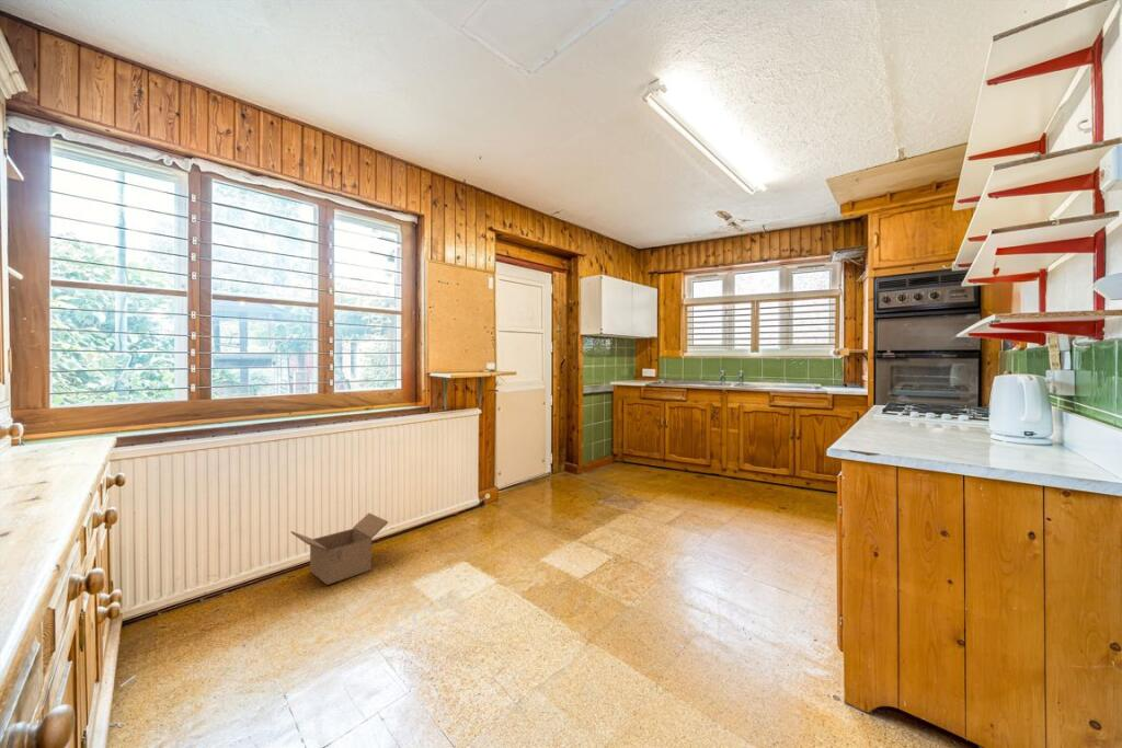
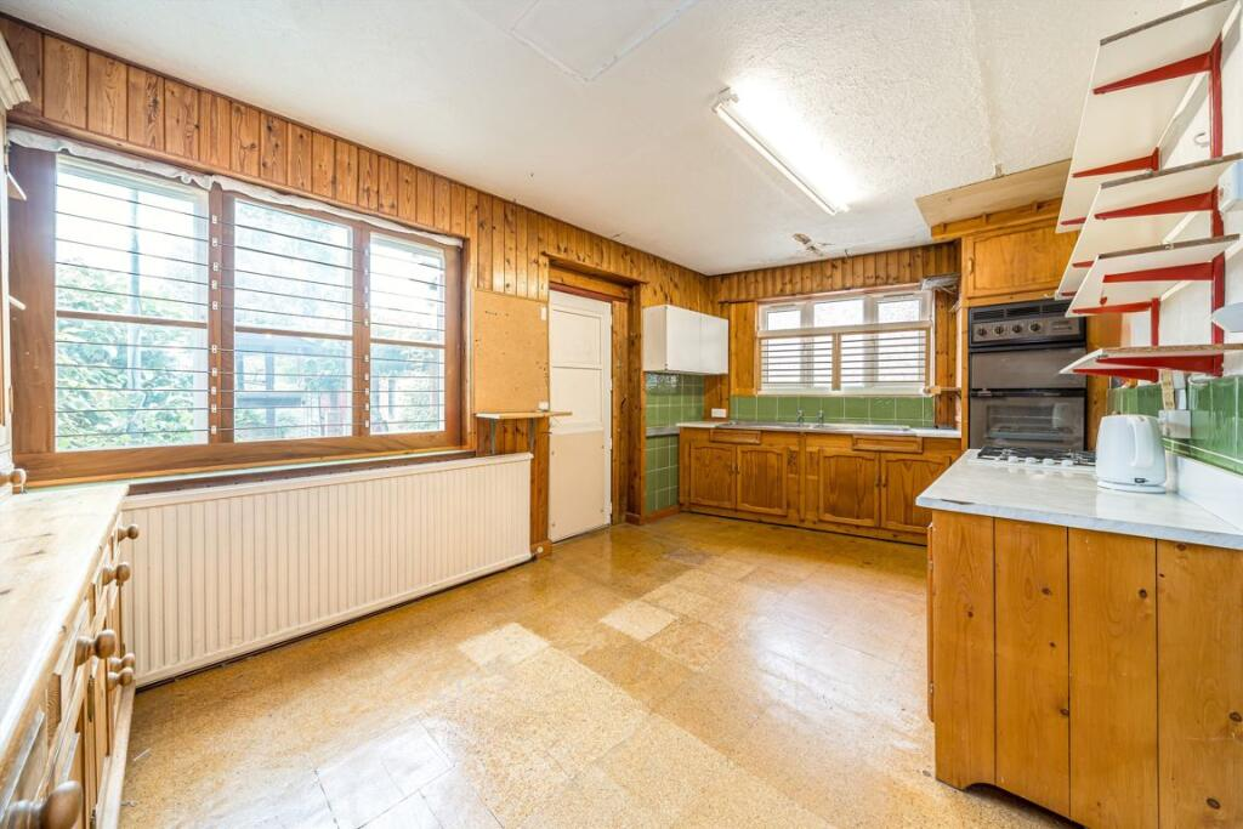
- box [289,511,389,586]
